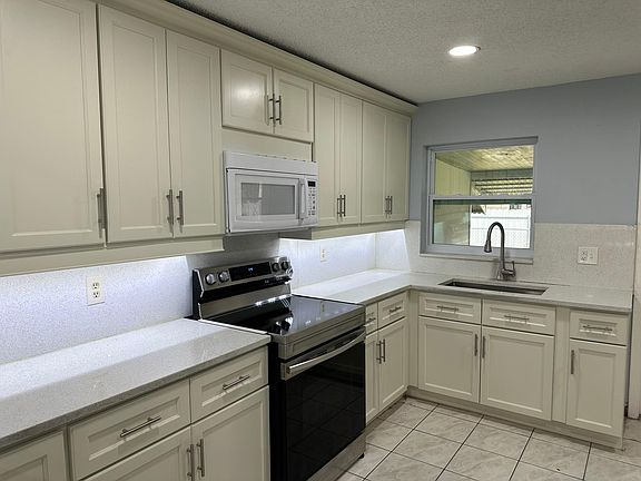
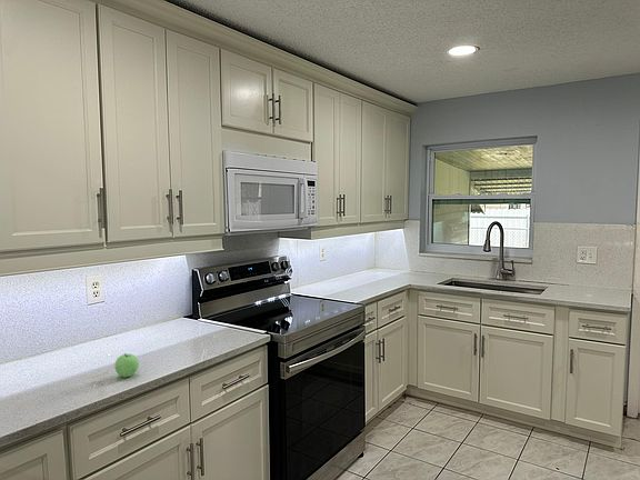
+ apple [113,352,140,379]
